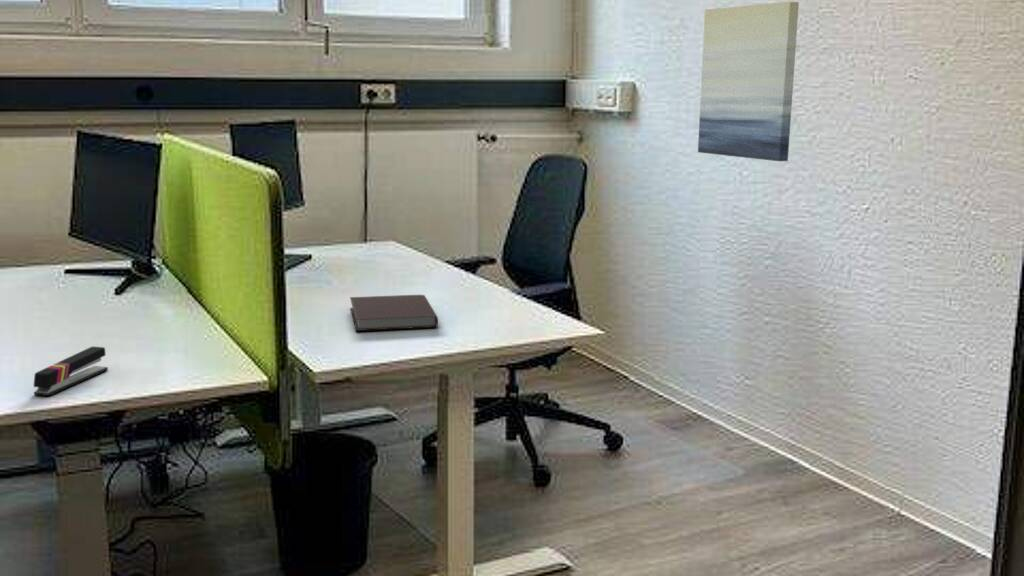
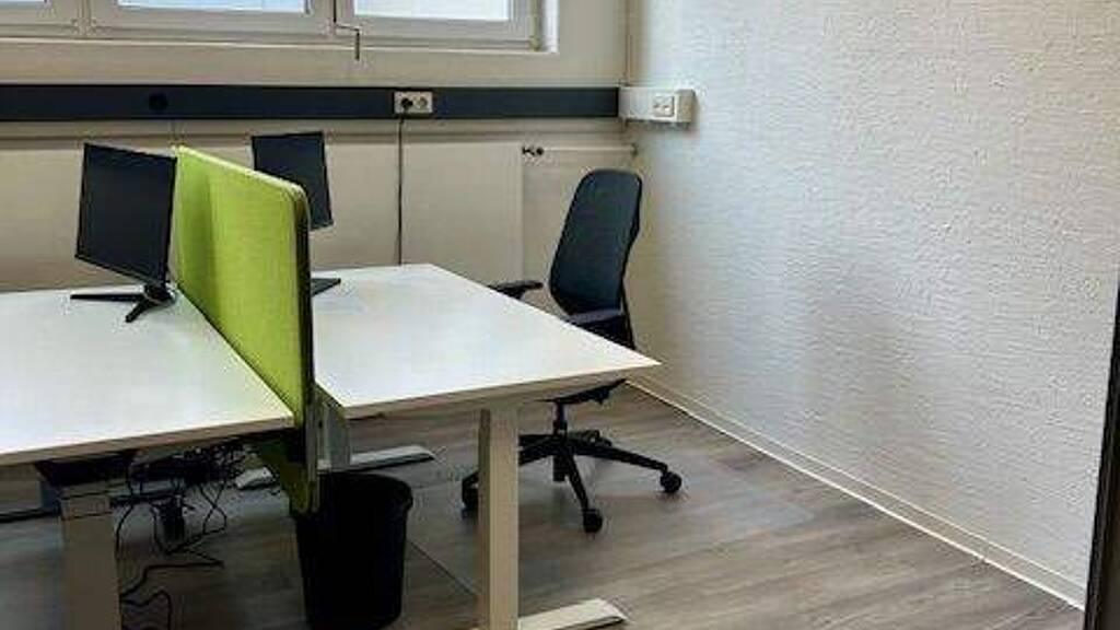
- wall art [697,1,800,162]
- notebook [349,294,439,332]
- stapler [33,345,109,397]
